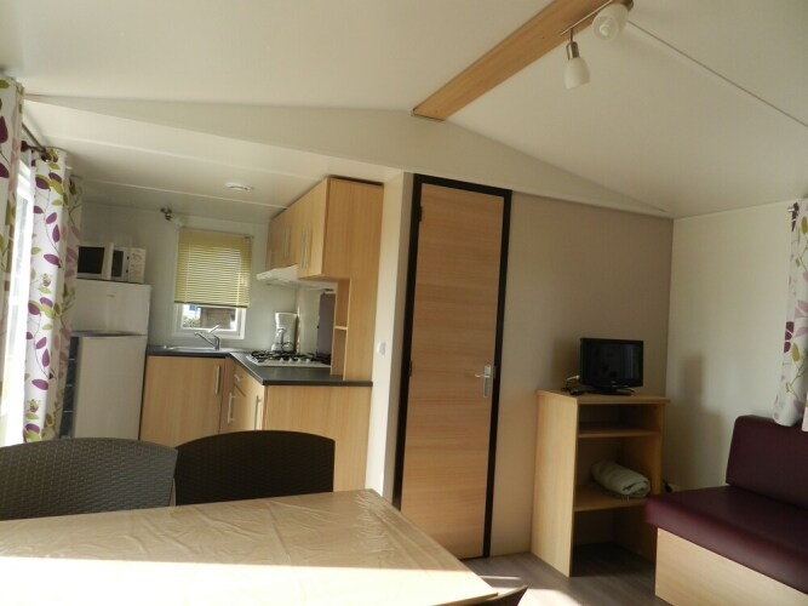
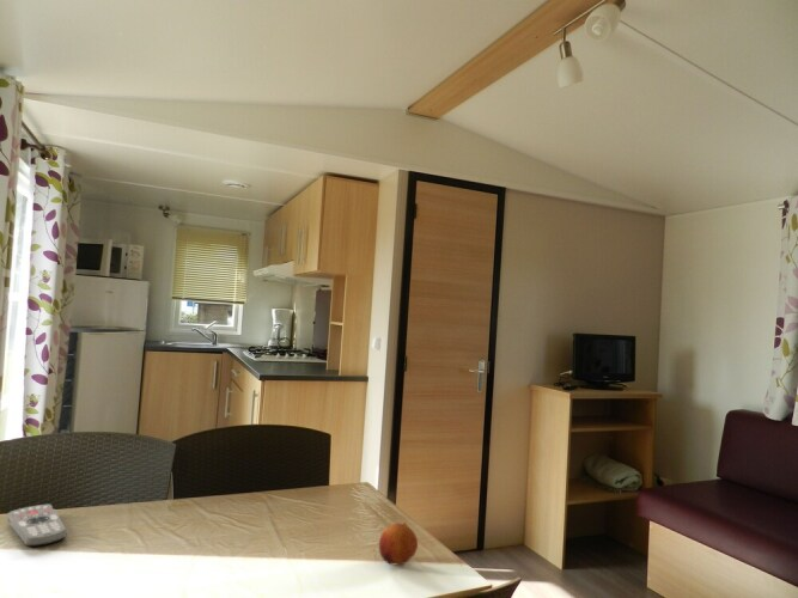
+ remote control [6,504,68,548]
+ fruit [378,521,419,566]
